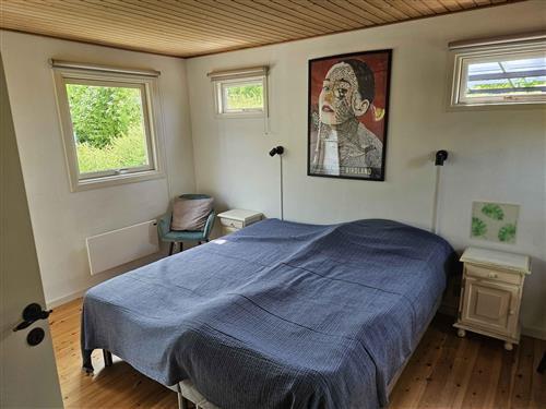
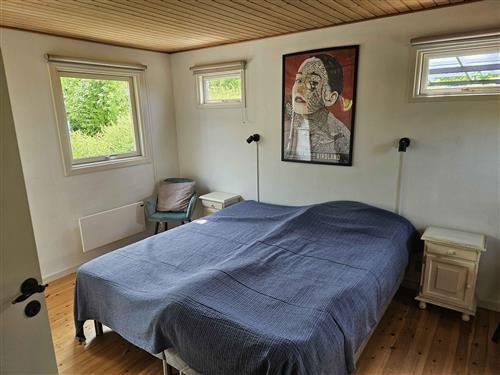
- wall art [467,199,522,246]
